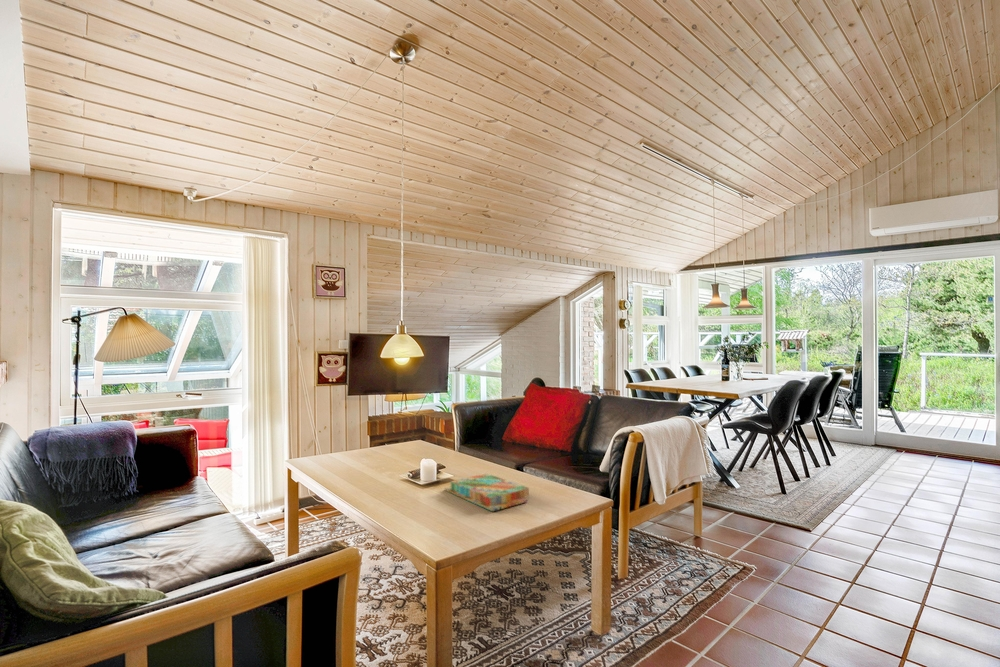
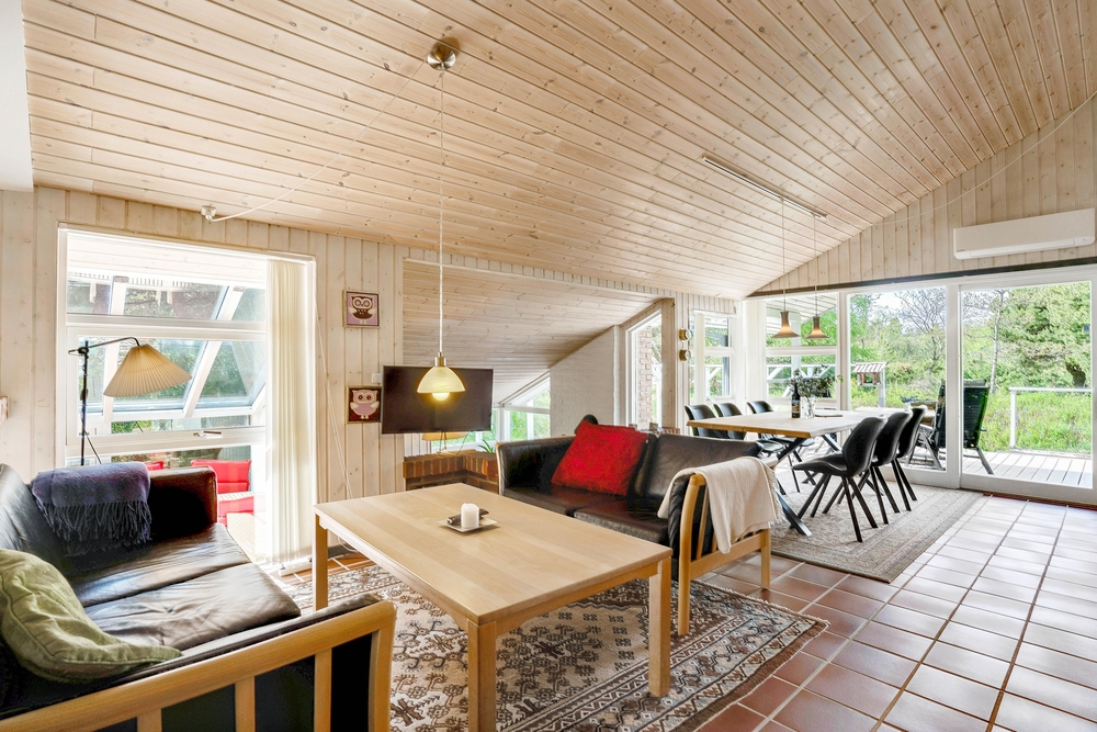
- board game [444,472,530,512]
